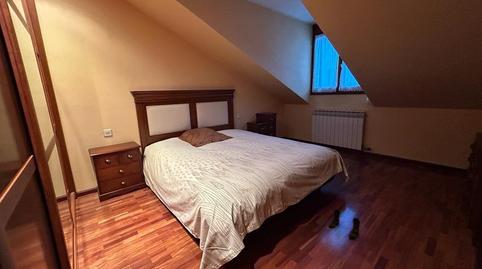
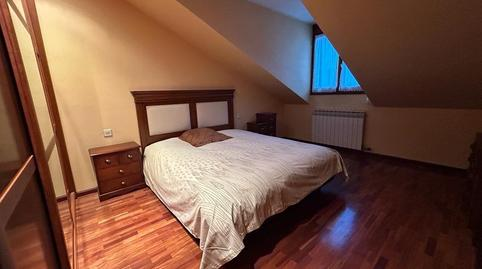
- boots [327,209,361,239]
